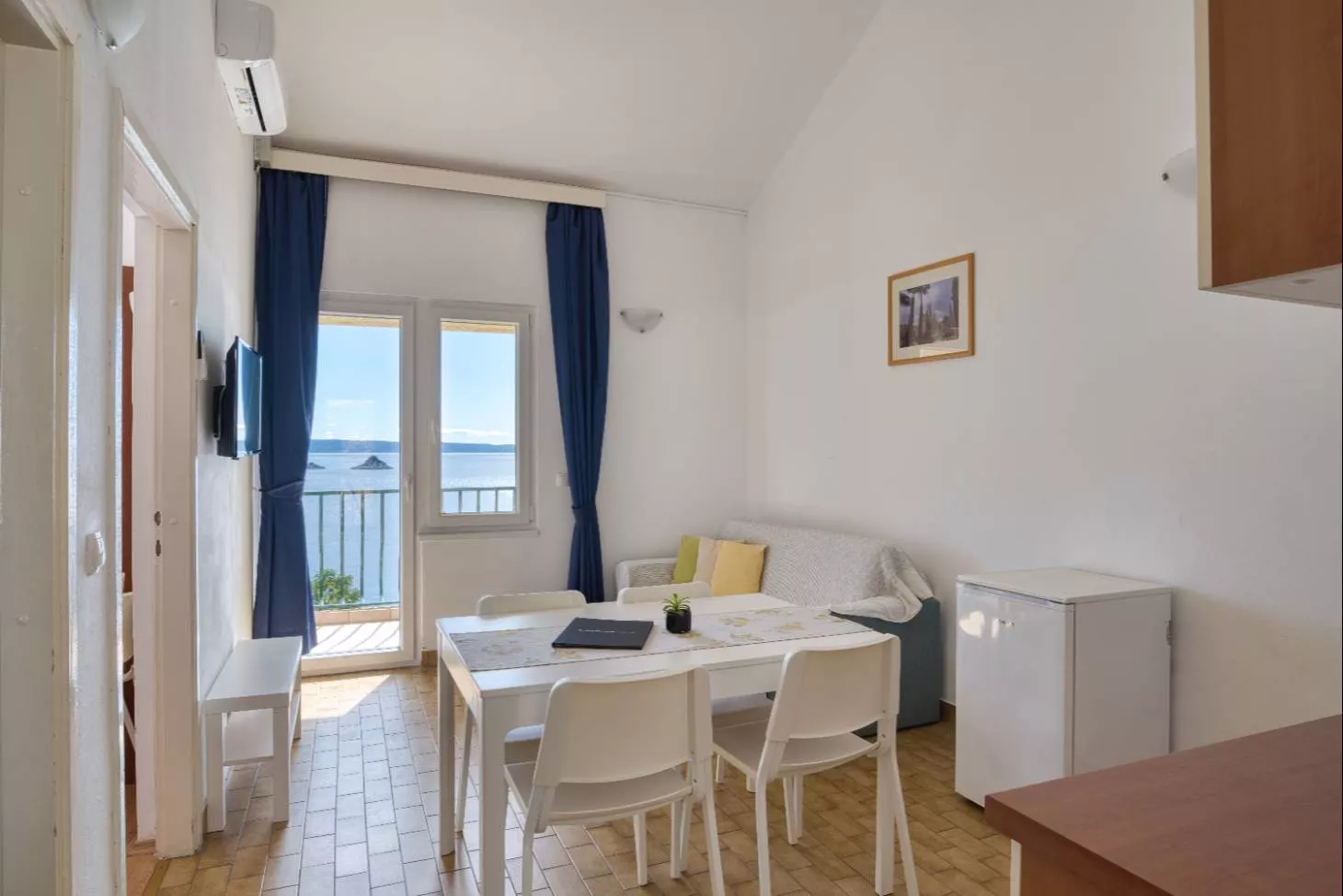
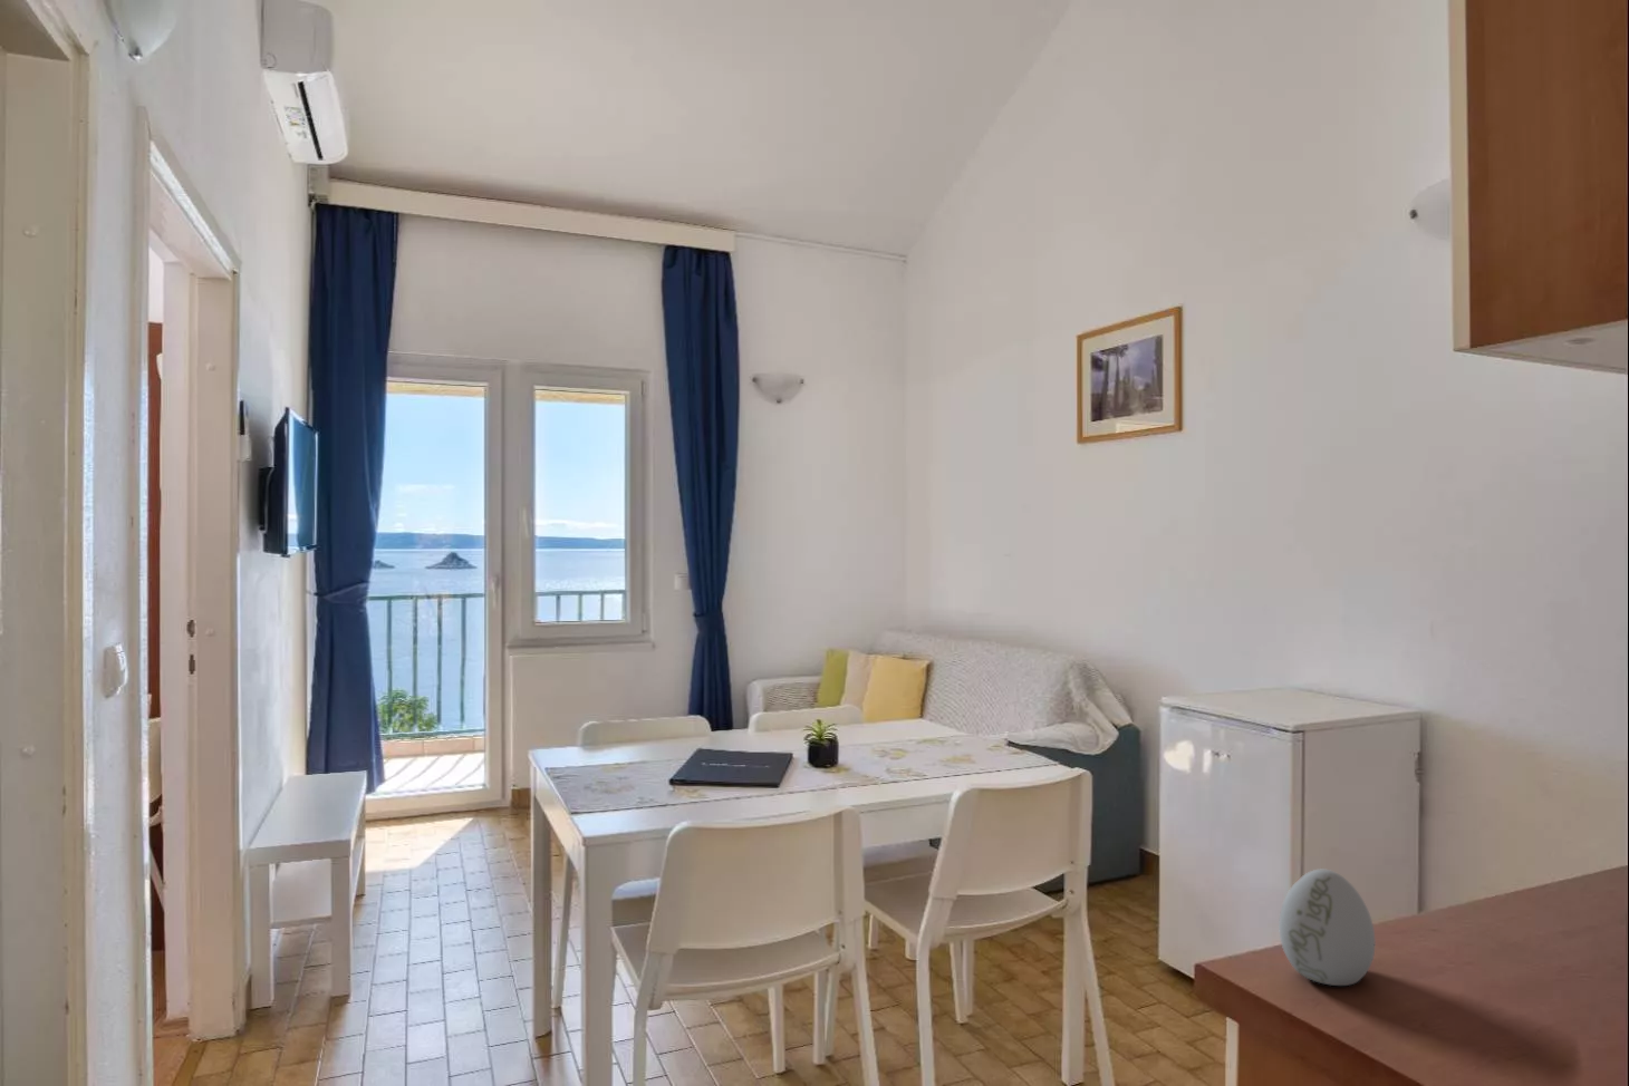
+ decorative egg [1277,869,1375,987]
